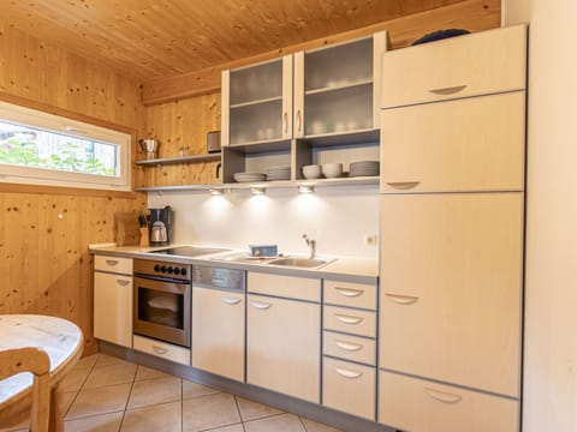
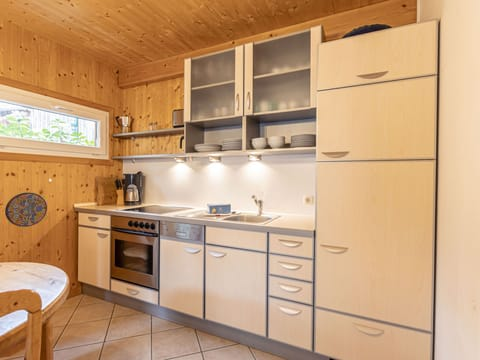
+ manhole cover [4,192,48,228]
